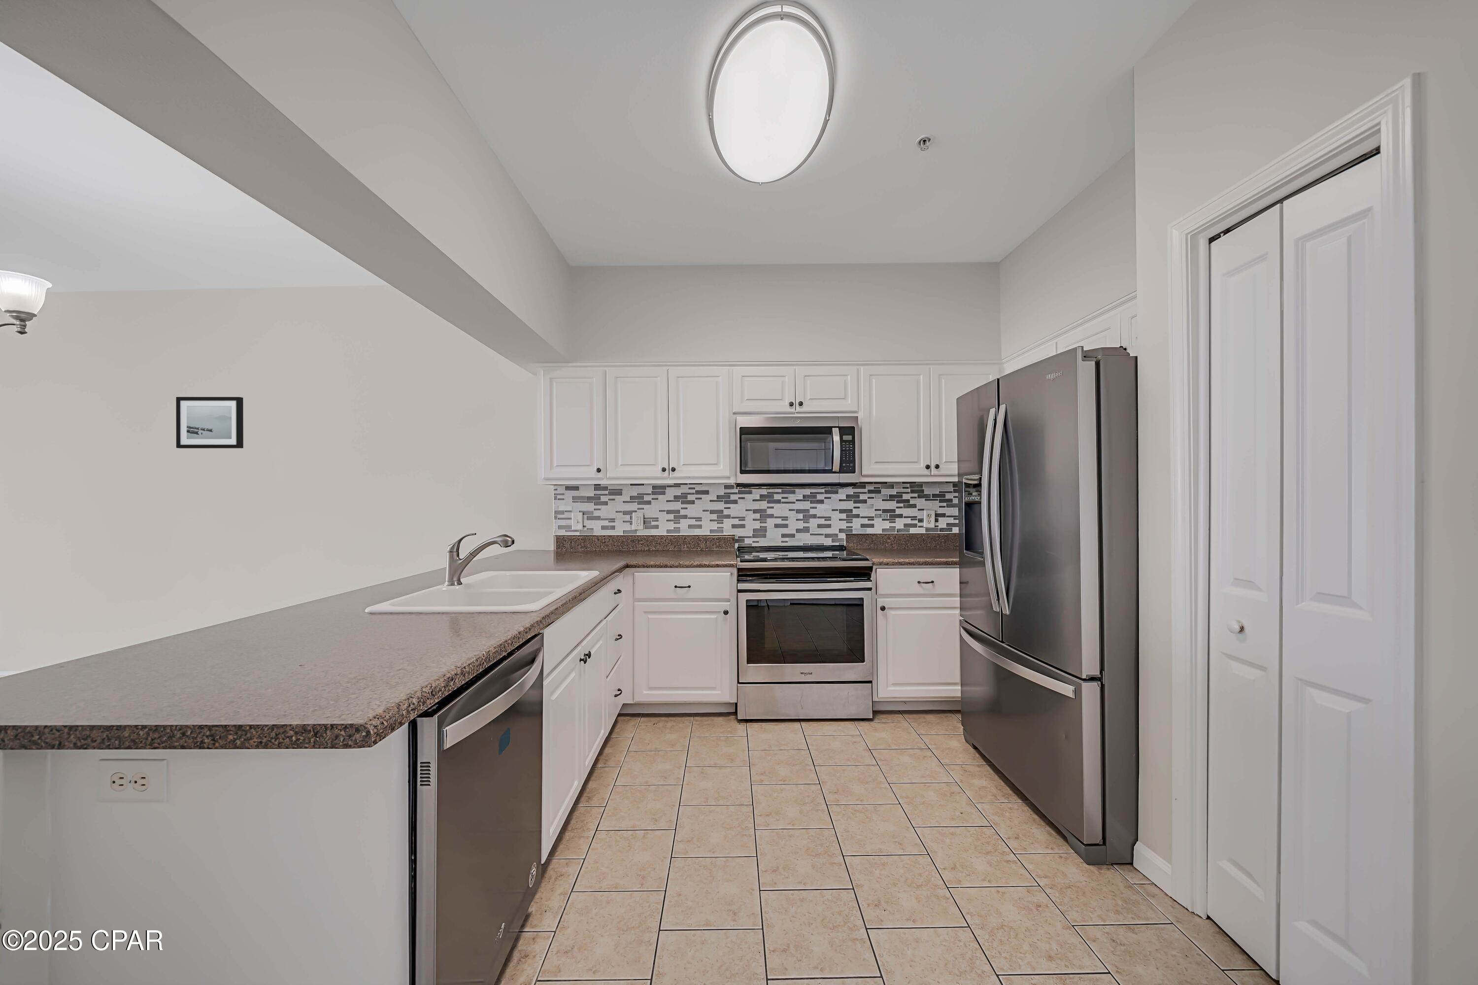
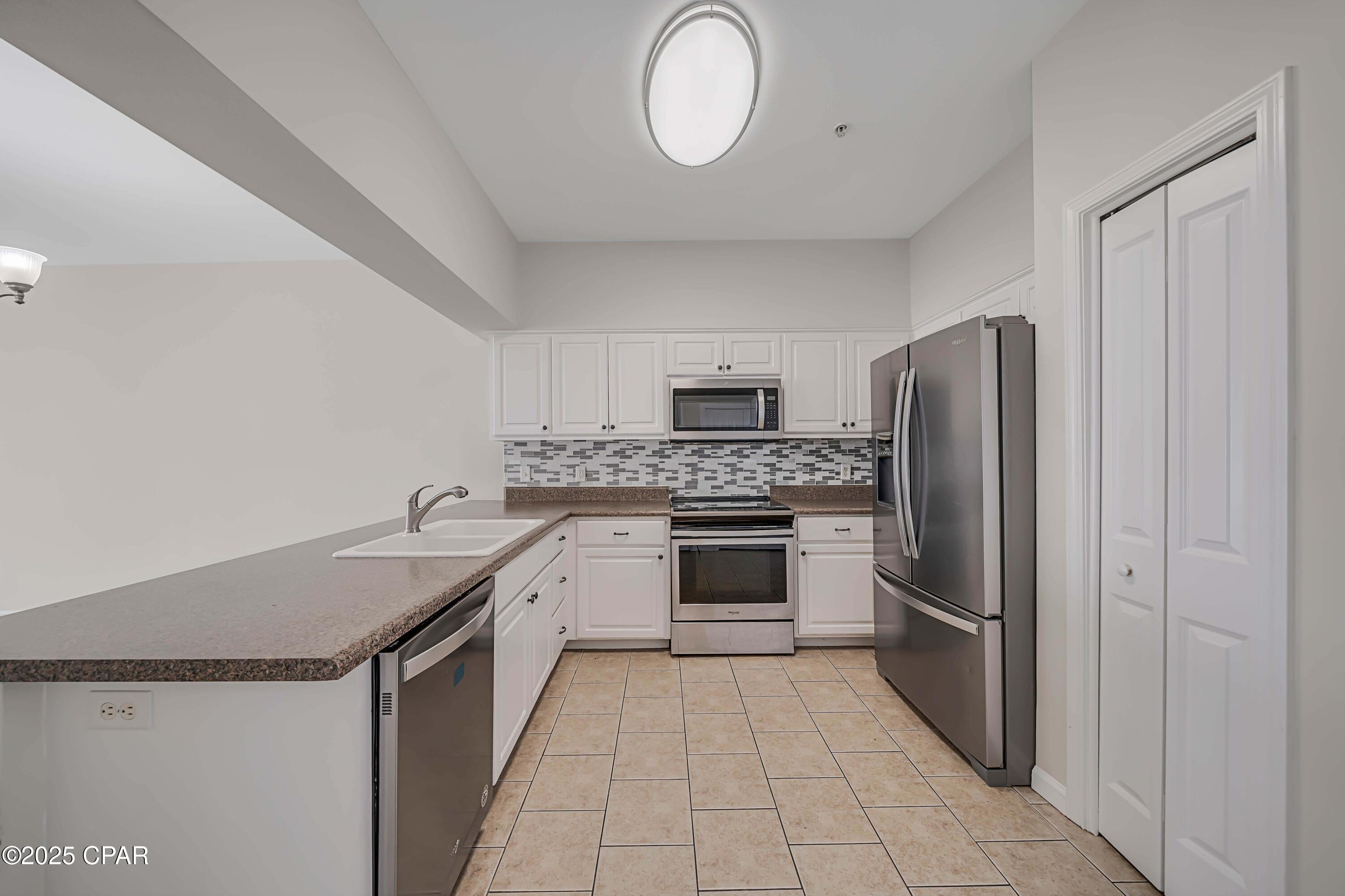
- wall art [176,396,244,449]
